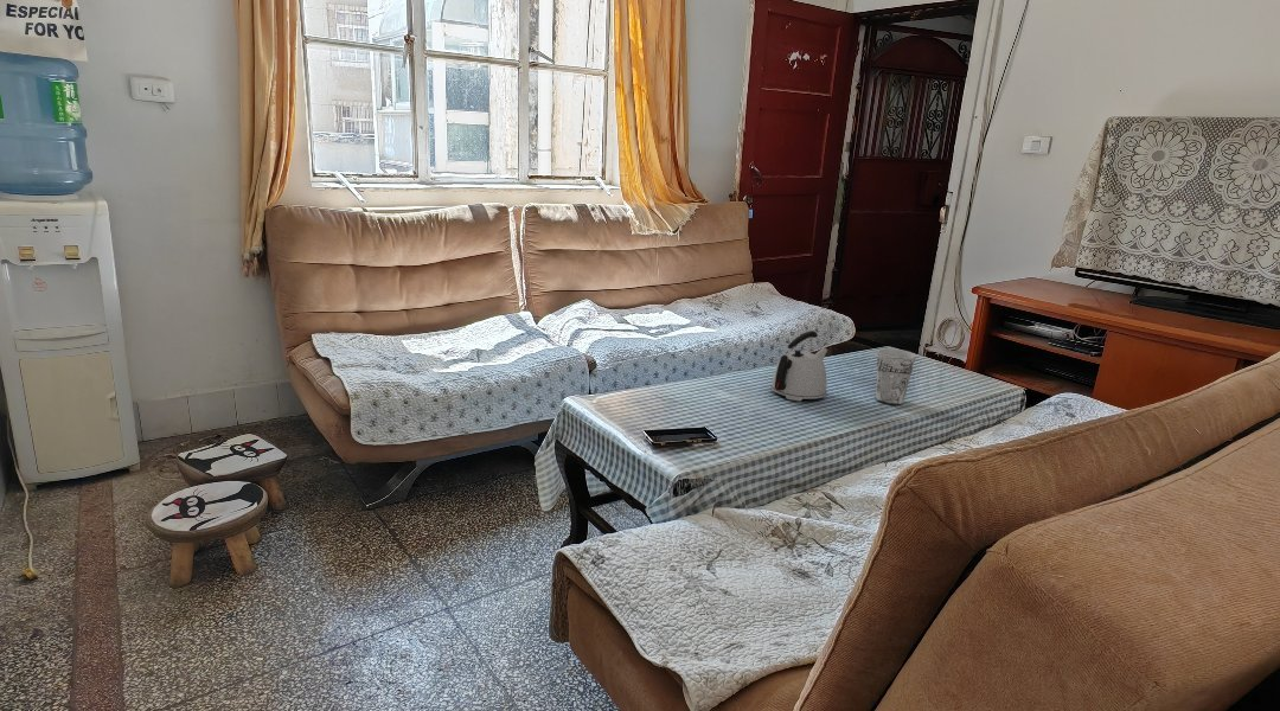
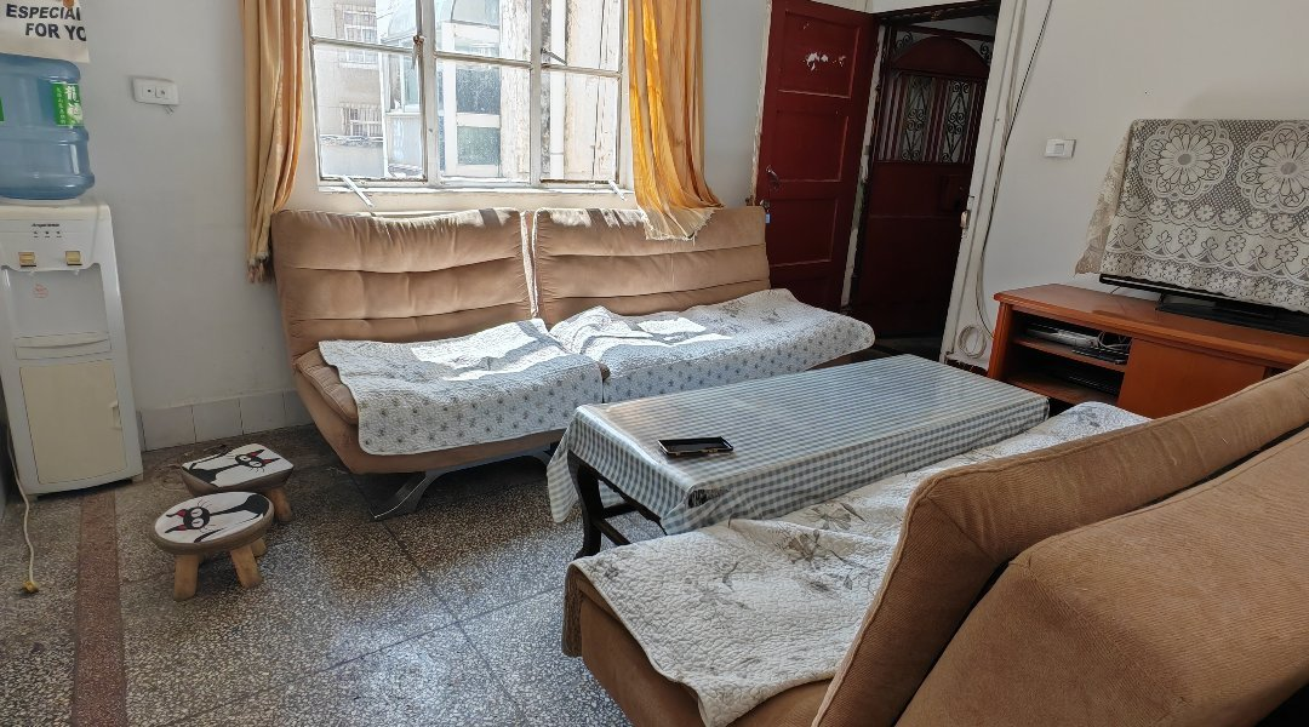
- kettle [770,329,828,402]
- cup [875,347,917,406]
